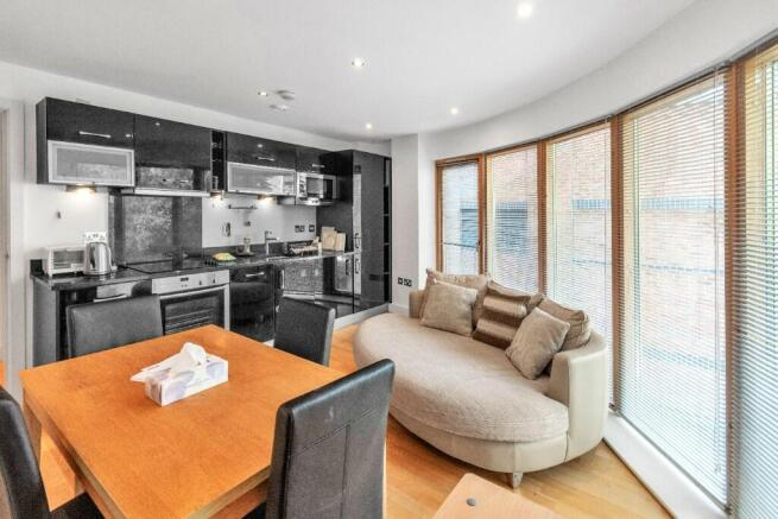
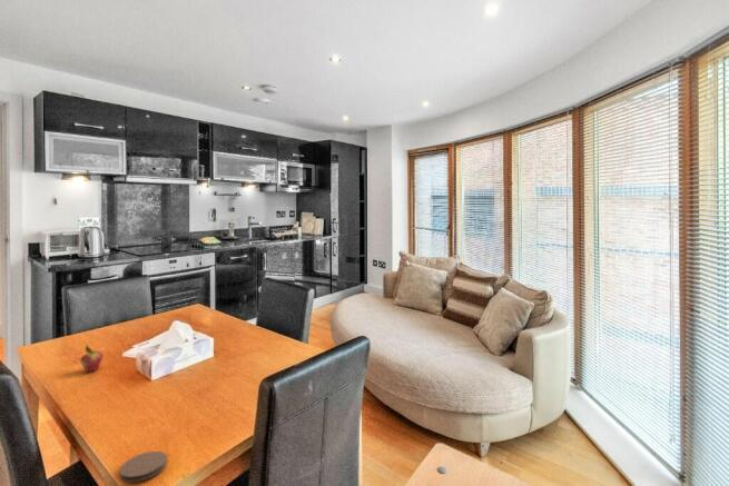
+ coaster [119,450,168,484]
+ fruit [79,345,105,373]
